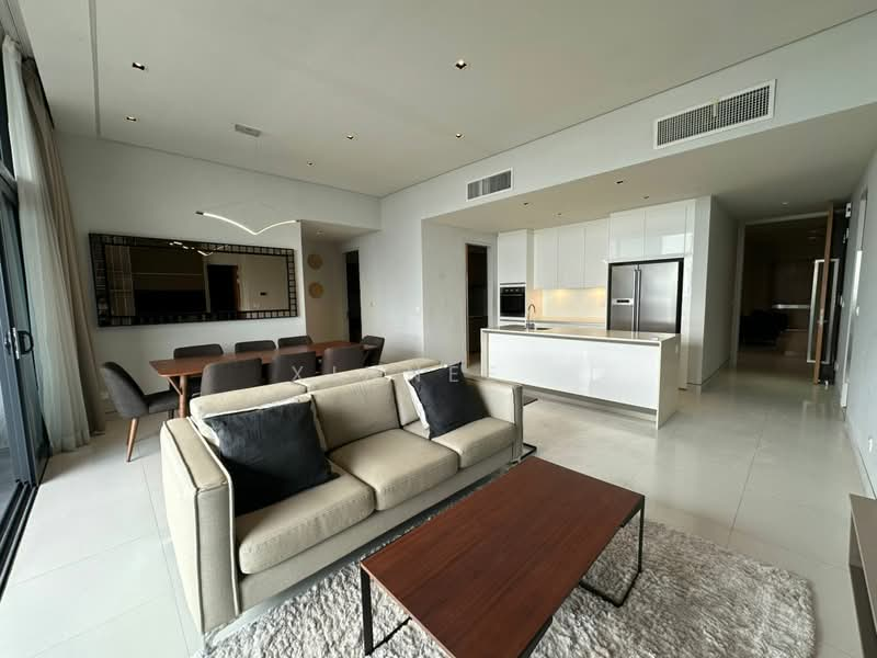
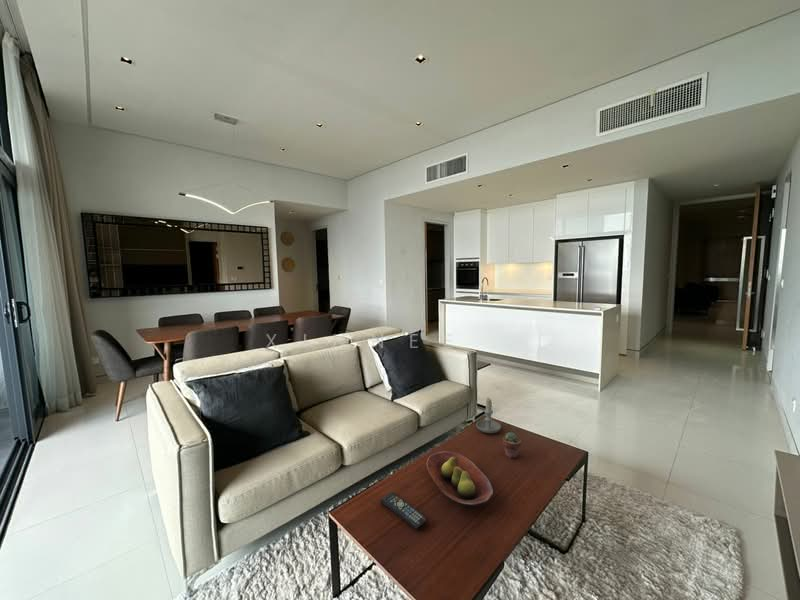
+ candle [475,396,502,434]
+ fruit bowl [425,450,494,508]
+ remote control [379,491,429,530]
+ potted succulent [502,431,522,460]
